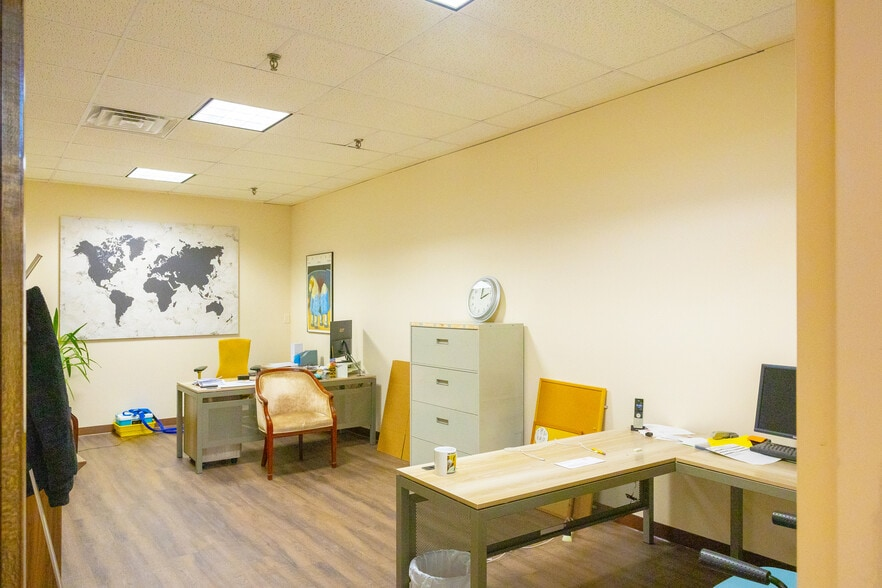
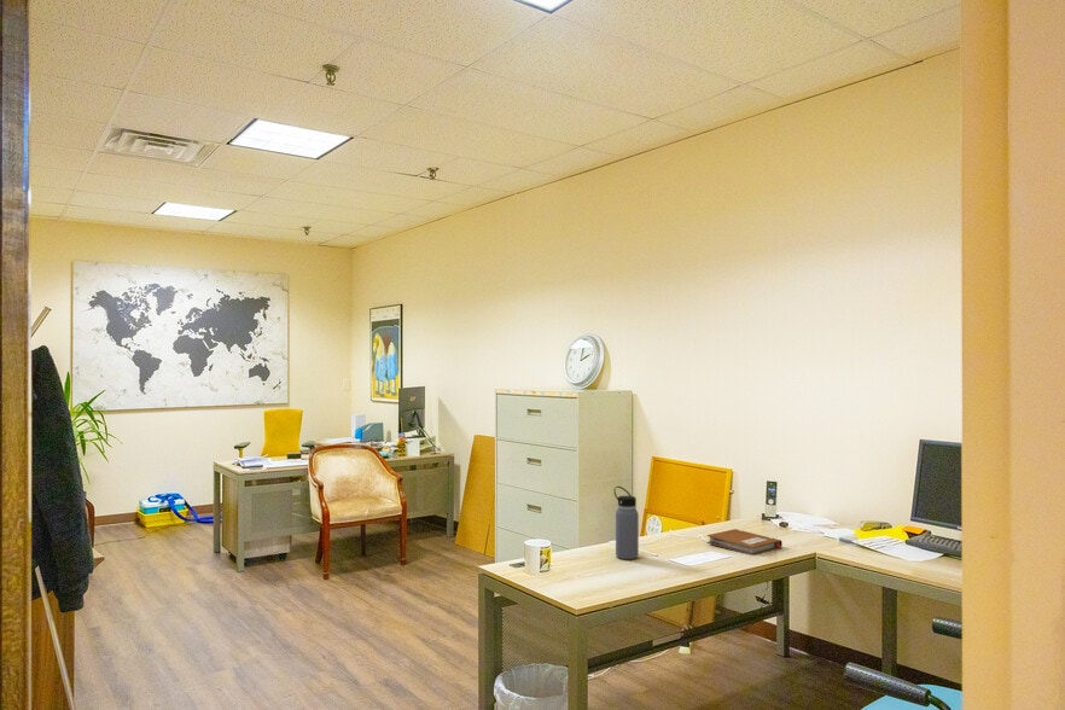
+ water bottle [612,485,640,560]
+ notebook [706,528,784,557]
